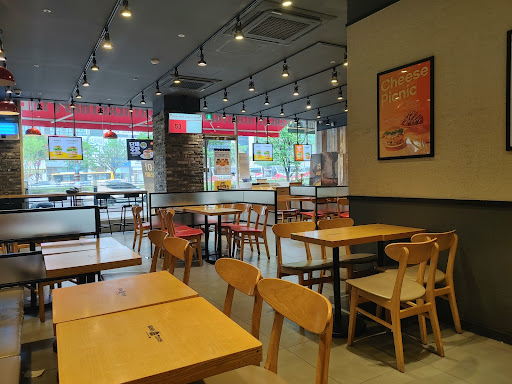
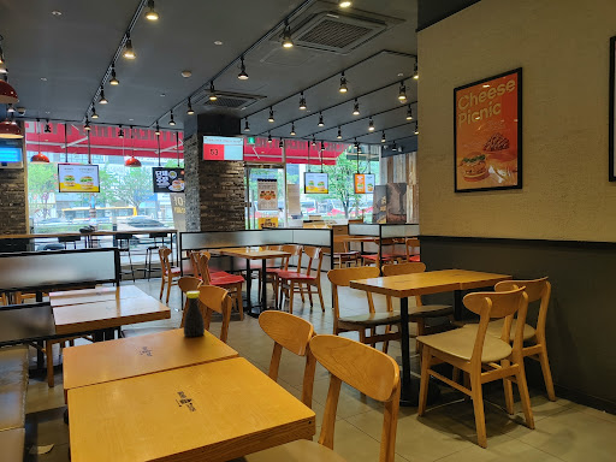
+ bottle [183,290,206,338]
